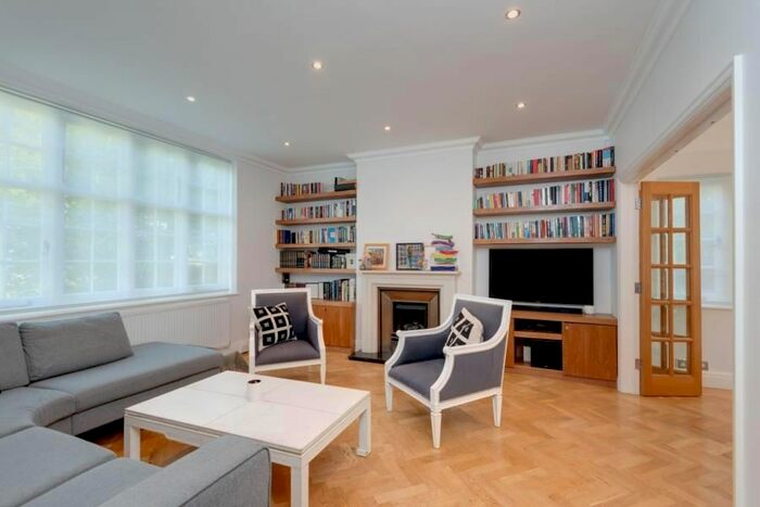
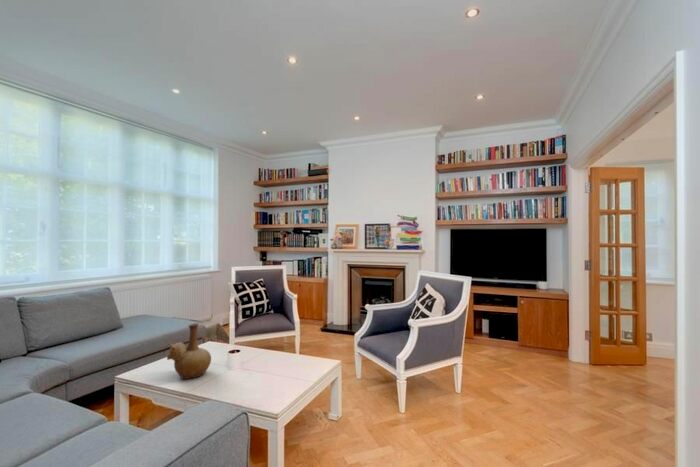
+ vase [166,322,212,380]
